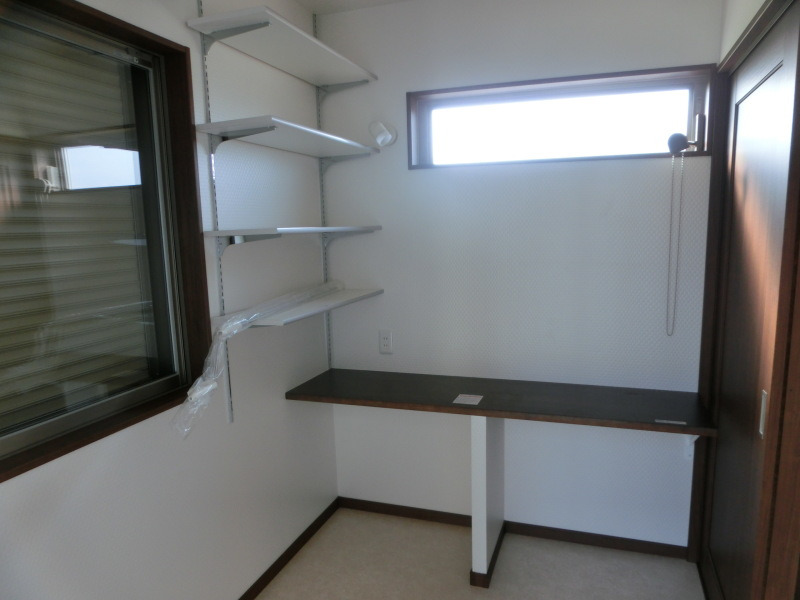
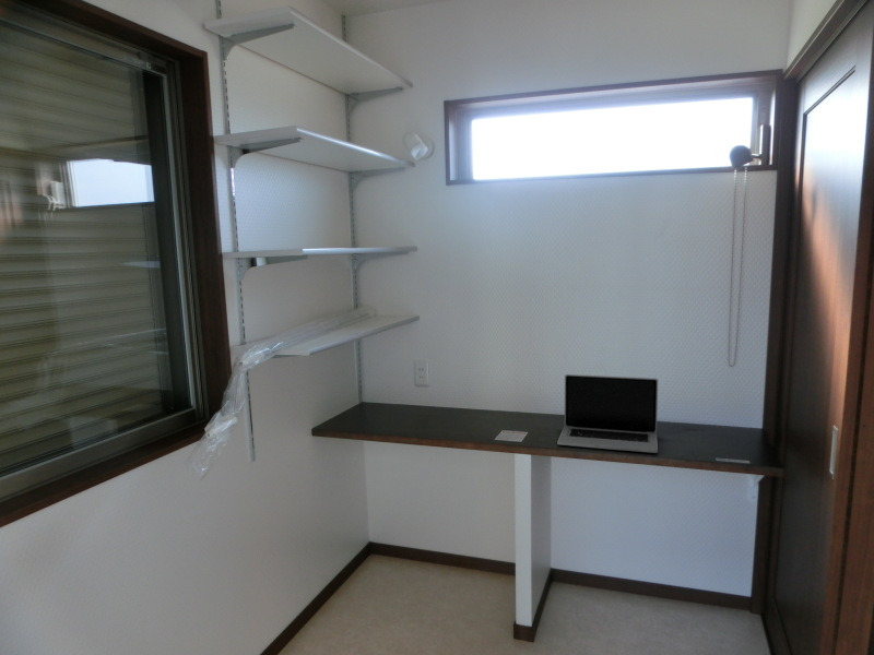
+ laptop [556,373,659,454]
